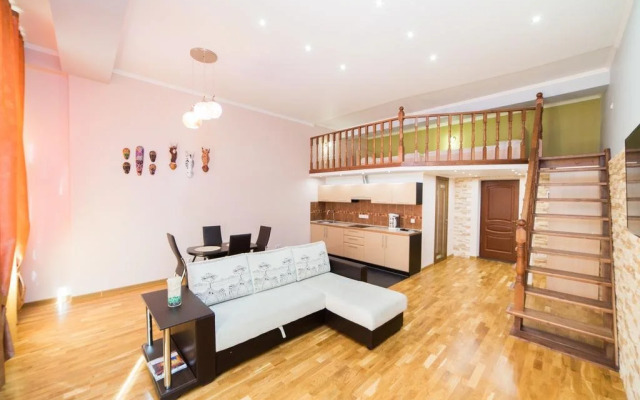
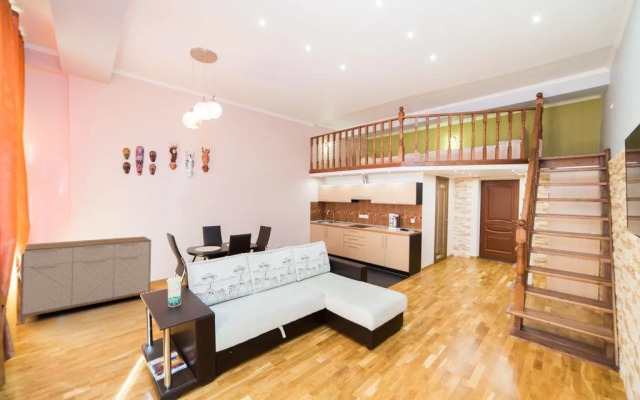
+ sideboard [19,236,152,325]
